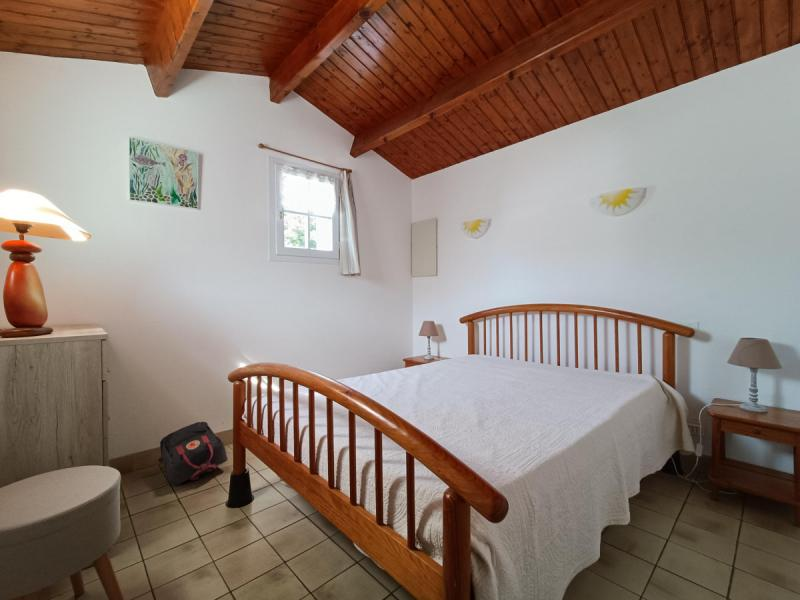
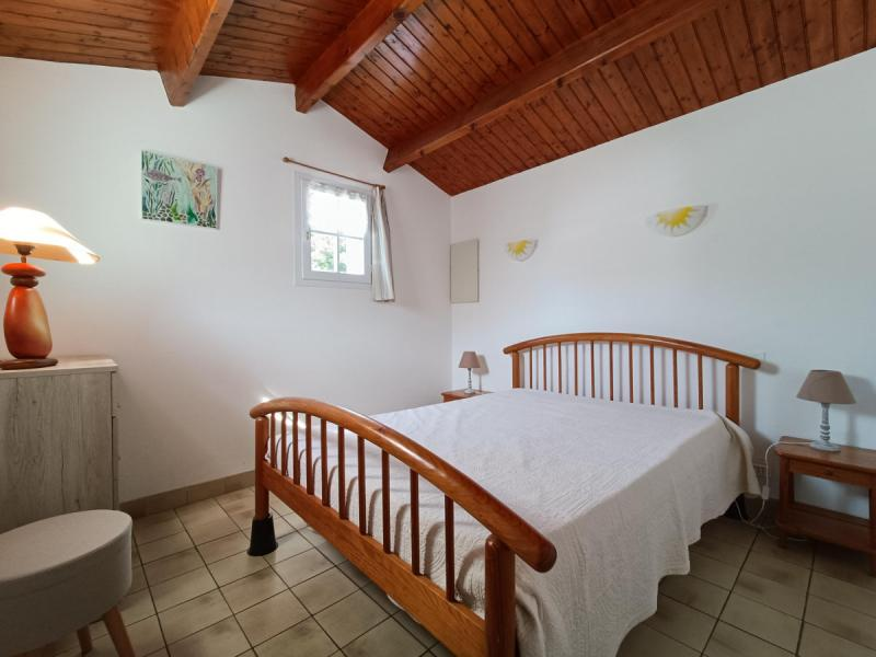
- backpack [157,421,229,486]
